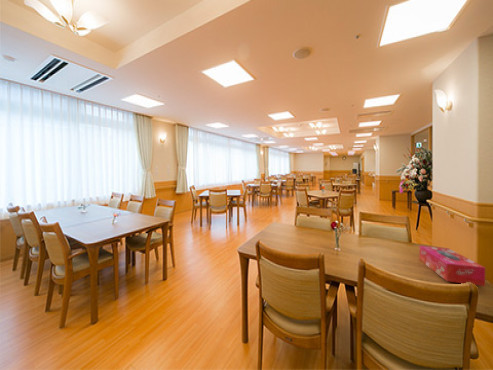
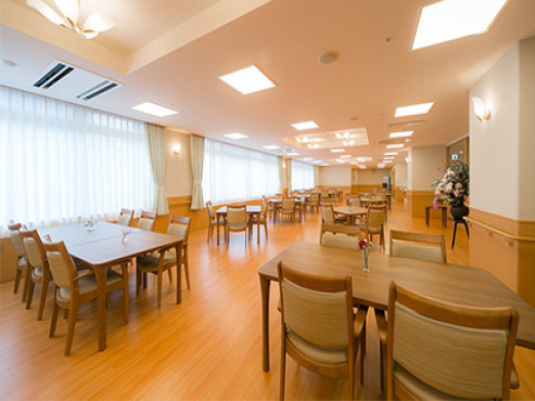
- tissue box [418,245,486,287]
